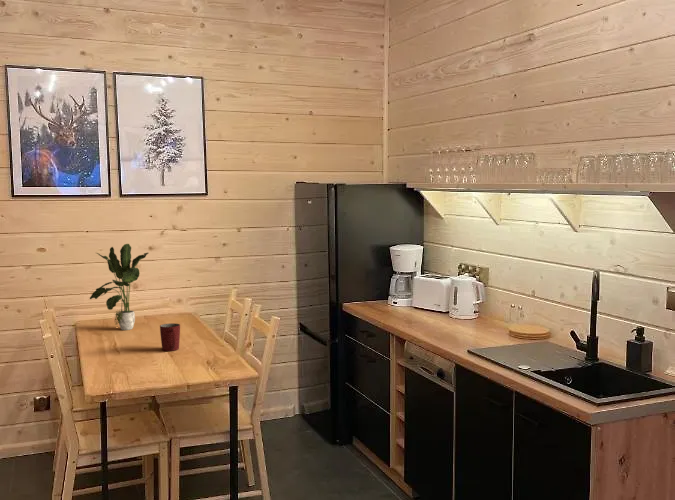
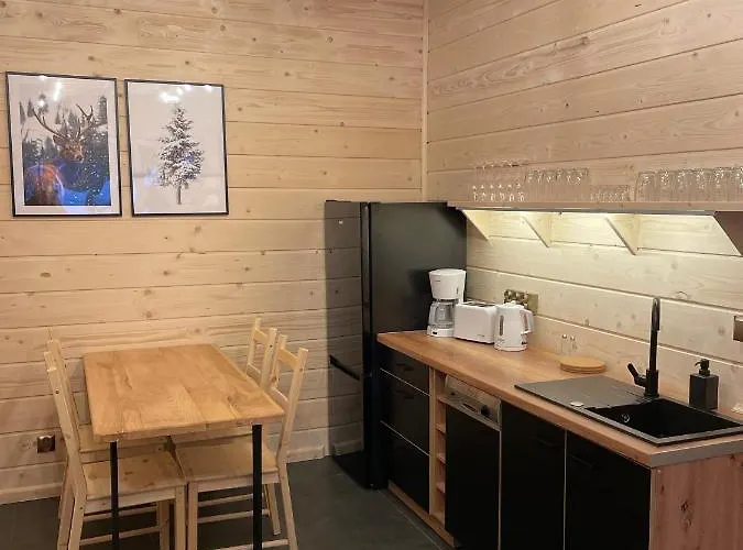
- mug [159,322,181,352]
- potted plant [89,243,149,331]
